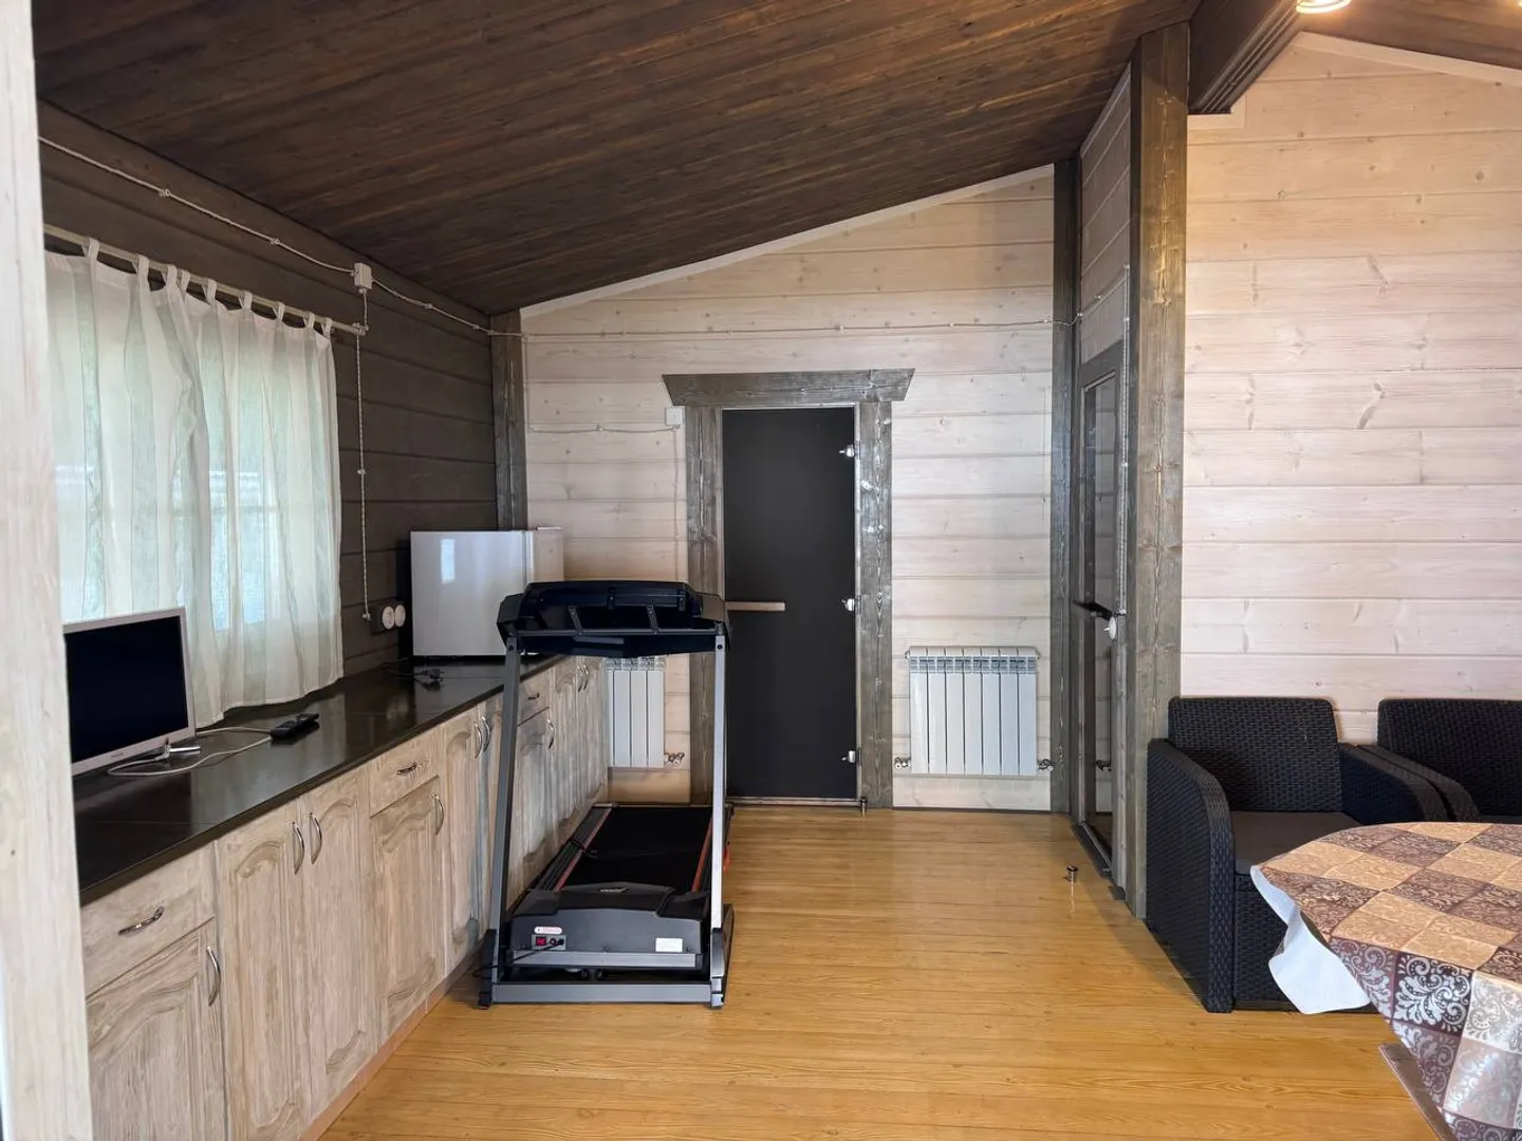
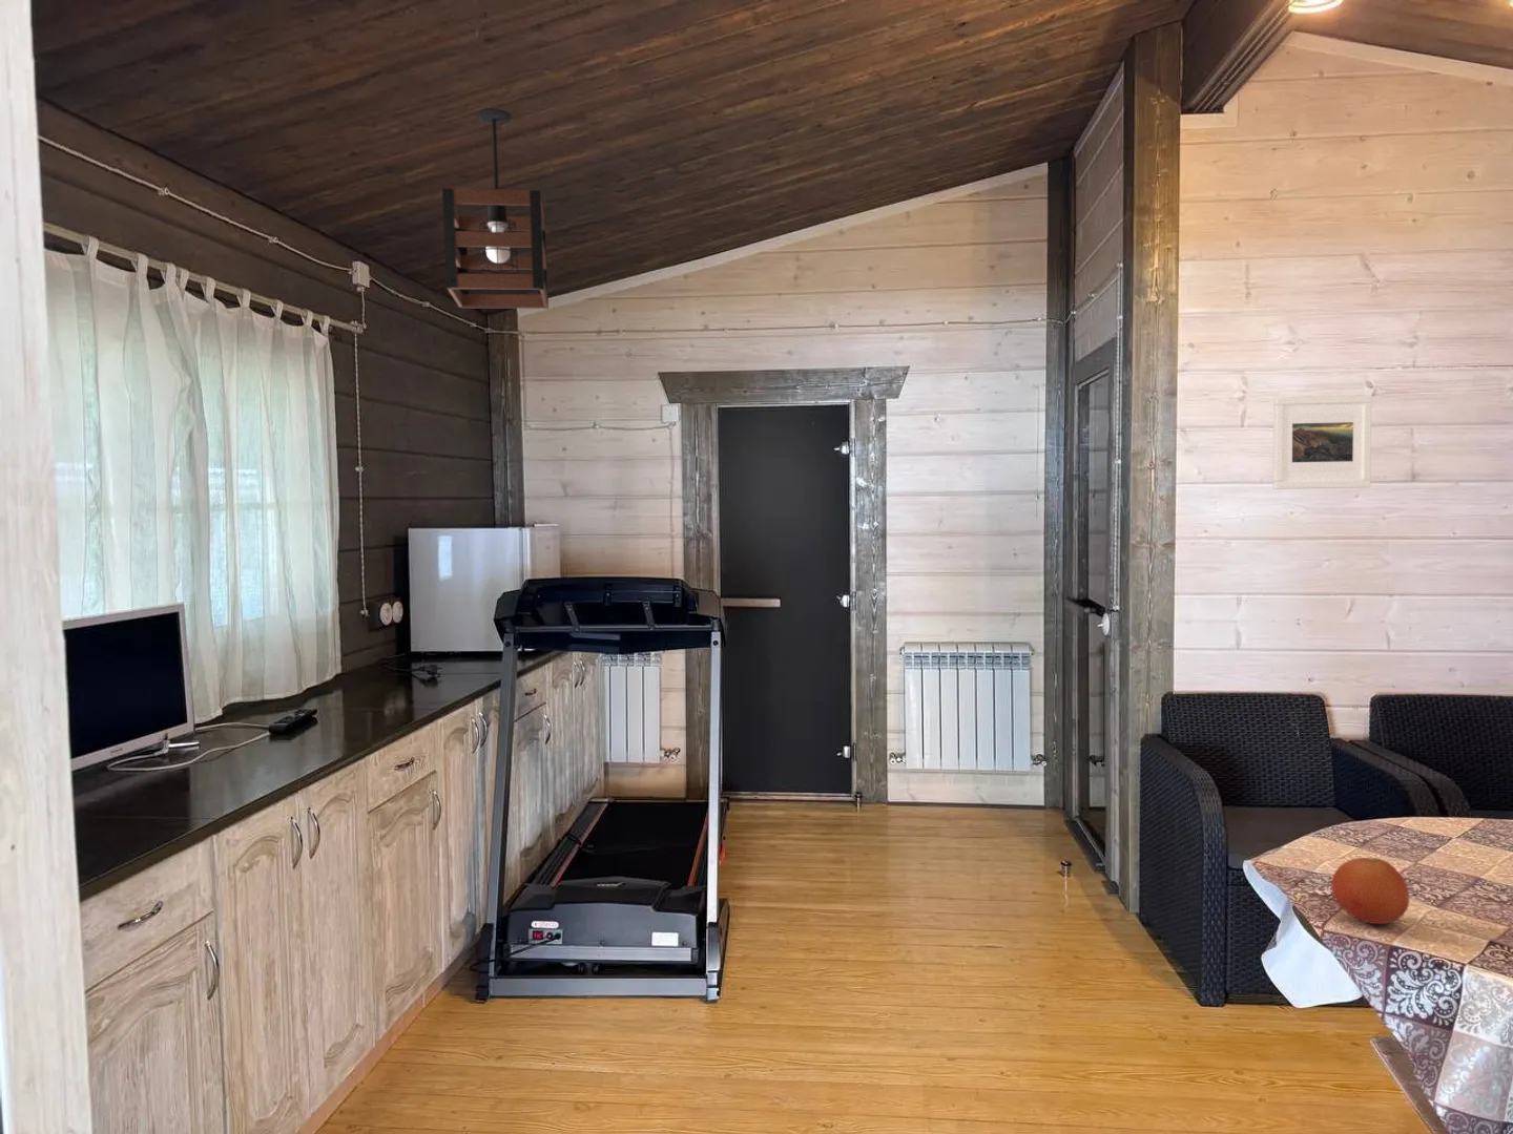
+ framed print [1271,394,1372,491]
+ pendant light [441,107,549,310]
+ fruit [1331,856,1411,926]
